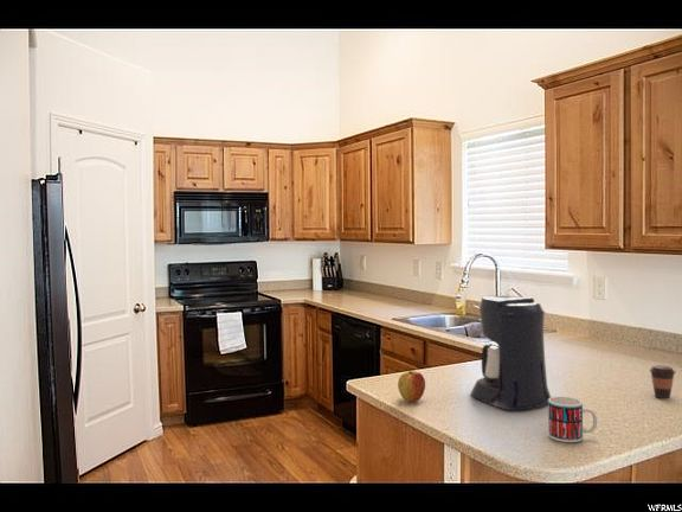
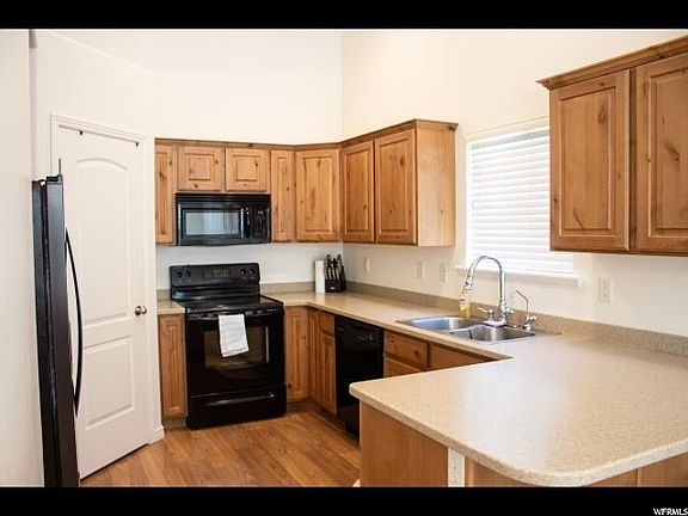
- mug [547,396,598,443]
- coffee cup [648,364,677,399]
- coffee maker [470,294,552,411]
- apple [397,370,426,403]
